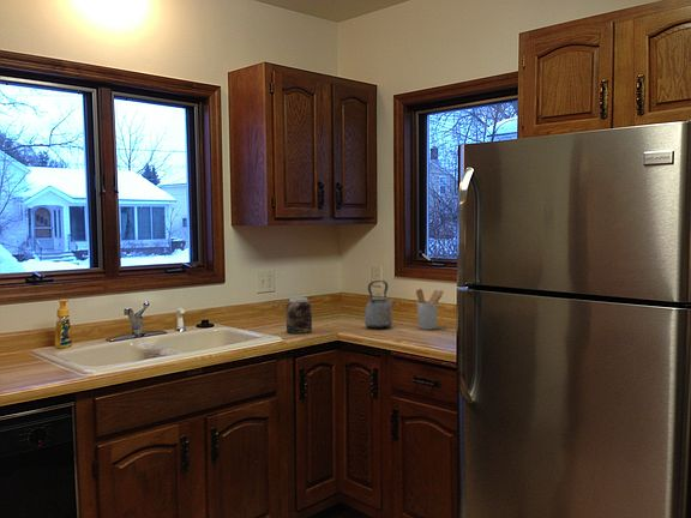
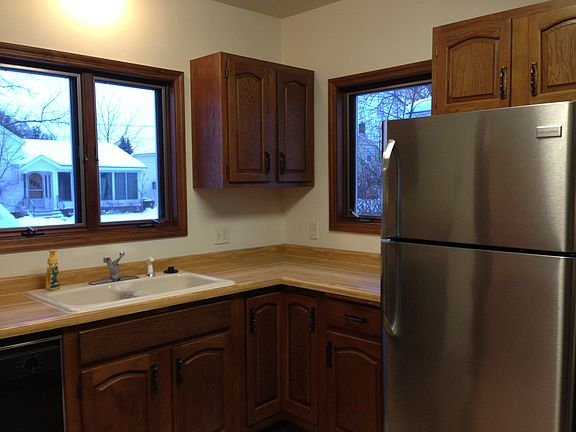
- utensil holder [415,288,445,331]
- jar [286,296,313,335]
- kettle [363,279,396,330]
